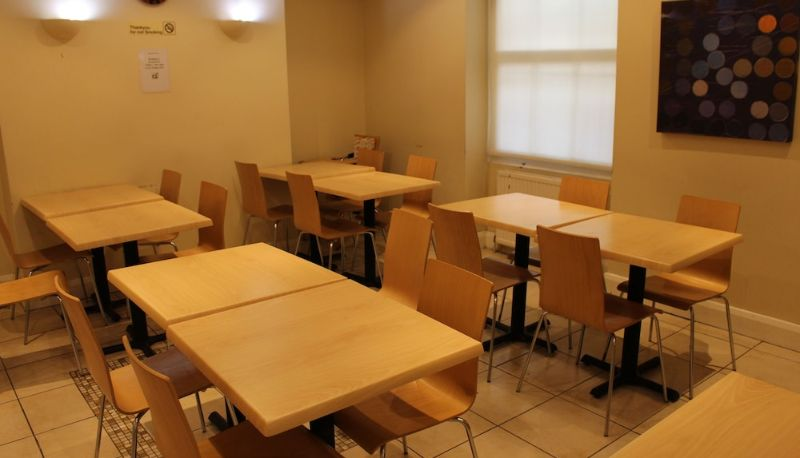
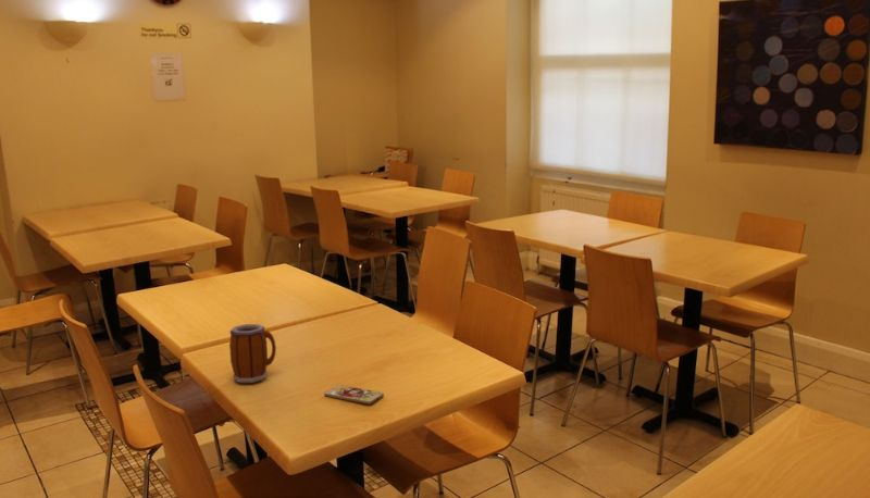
+ smartphone [323,384,385,404]
+ mug [228,323,277,384]
